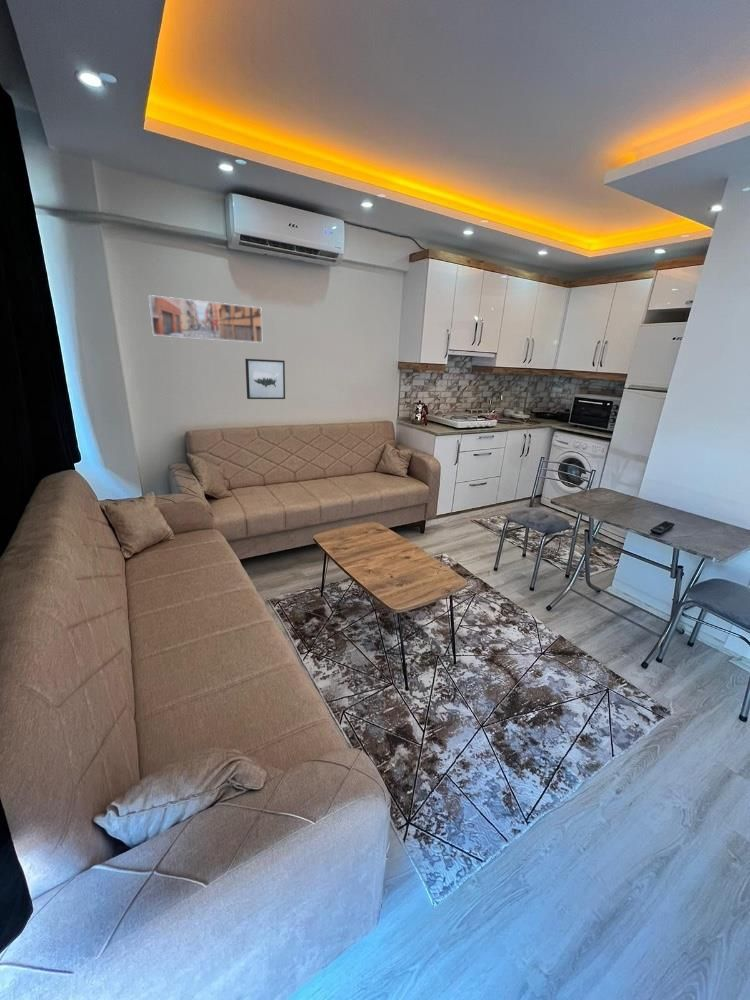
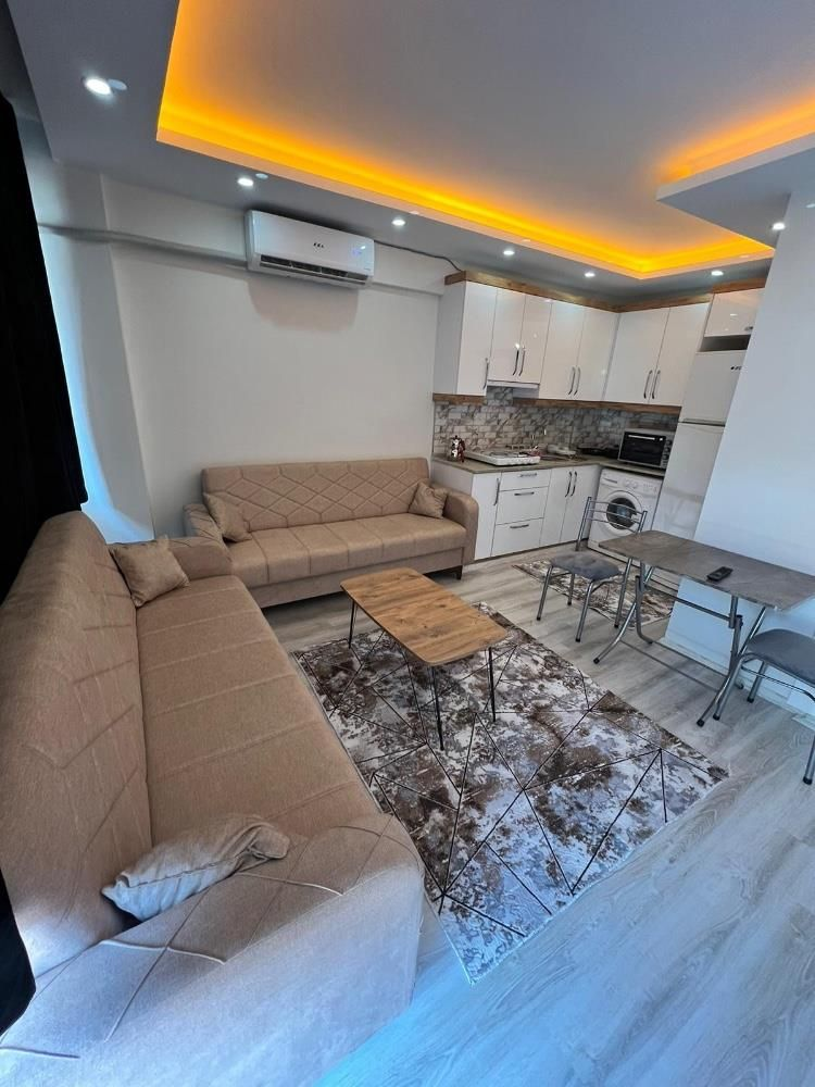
- wall art [244,358,286,400]
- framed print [148,294,263,344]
